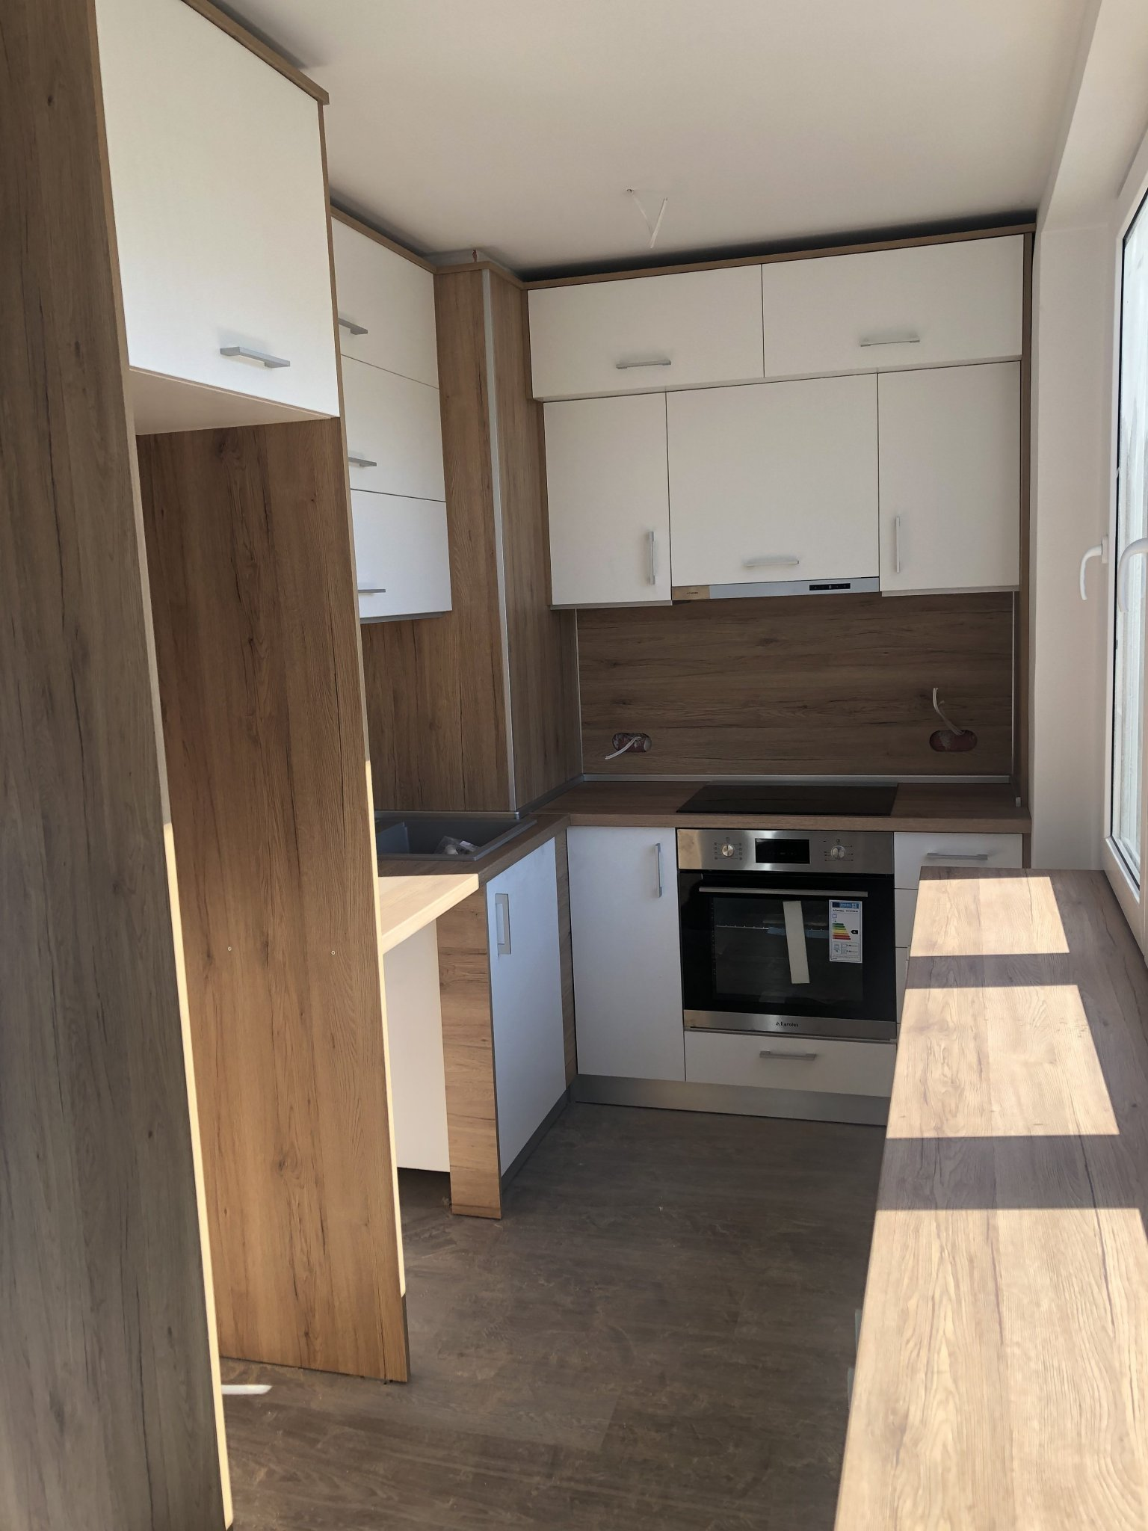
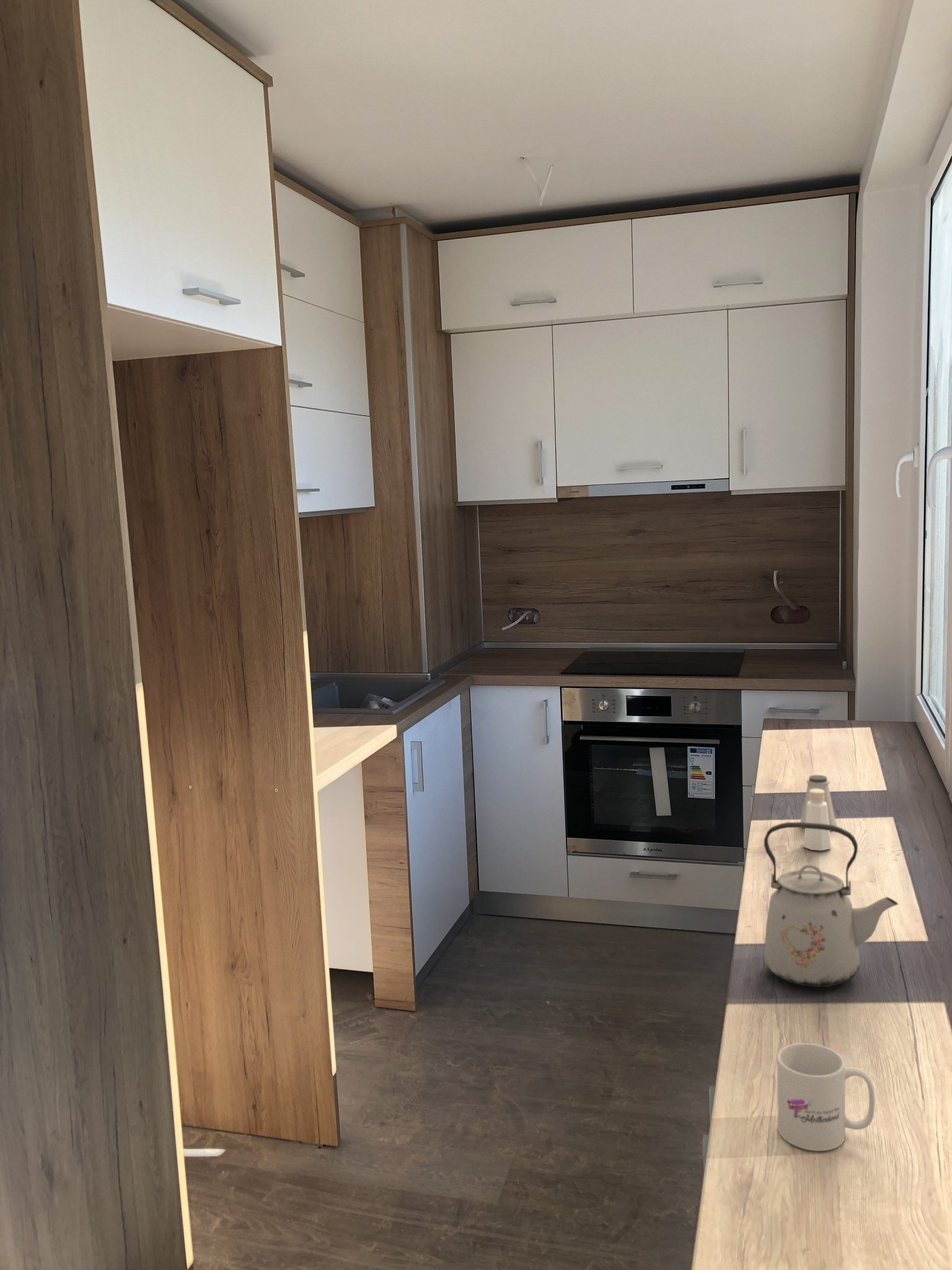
+ kettle [764,822,899,988]
+ mug [777,1042,876,1152]
+ pepper shaker [803,789,832,851]
+ saltshaker [800,775,838,827]
